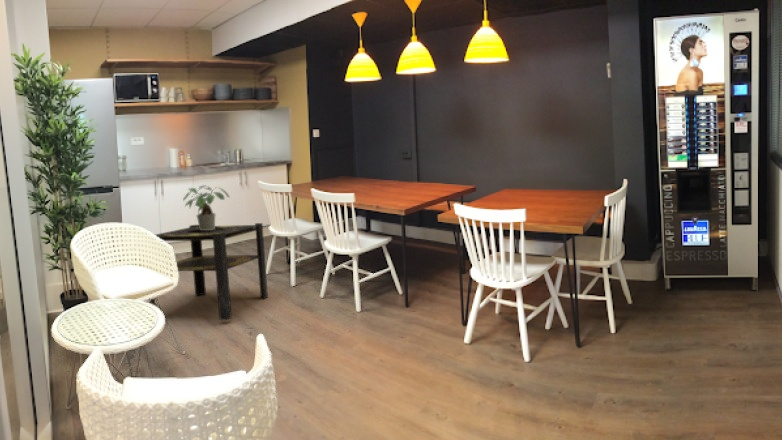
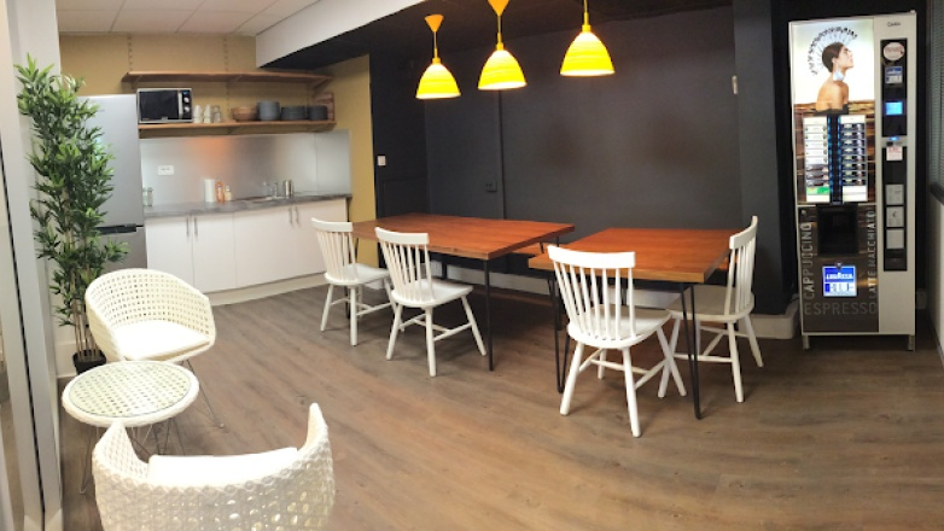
- potted plant [182,184,231,230]
- side table [149,222,269,321]
